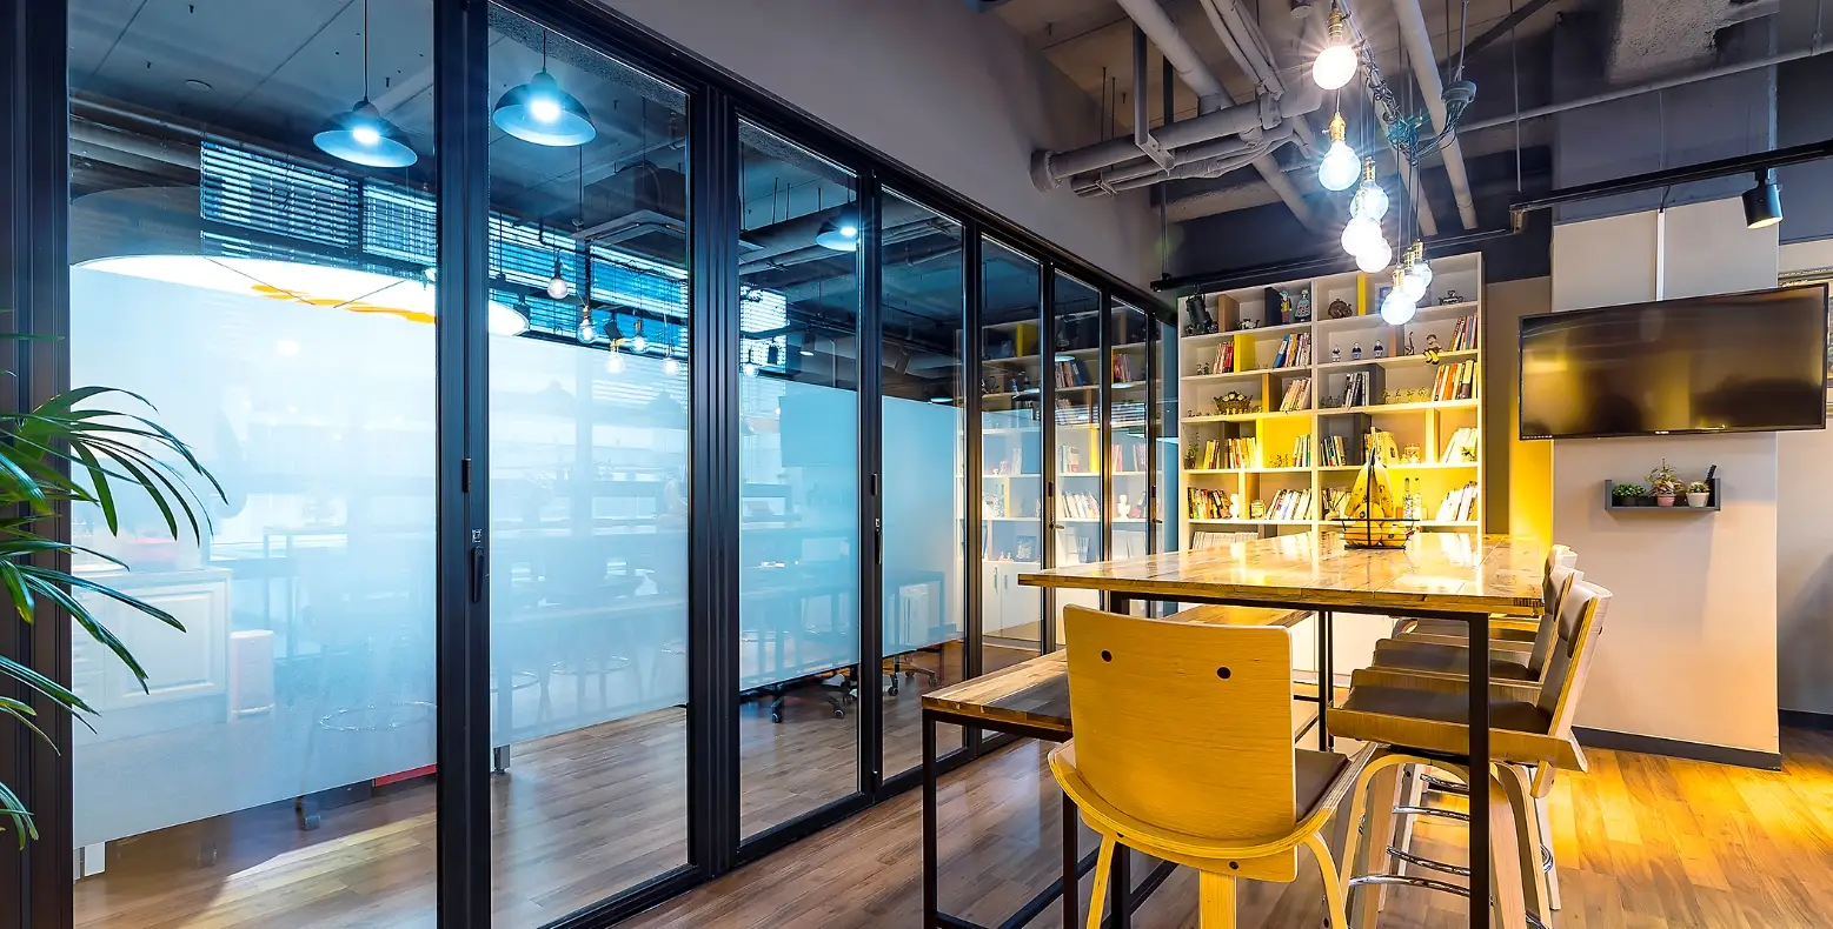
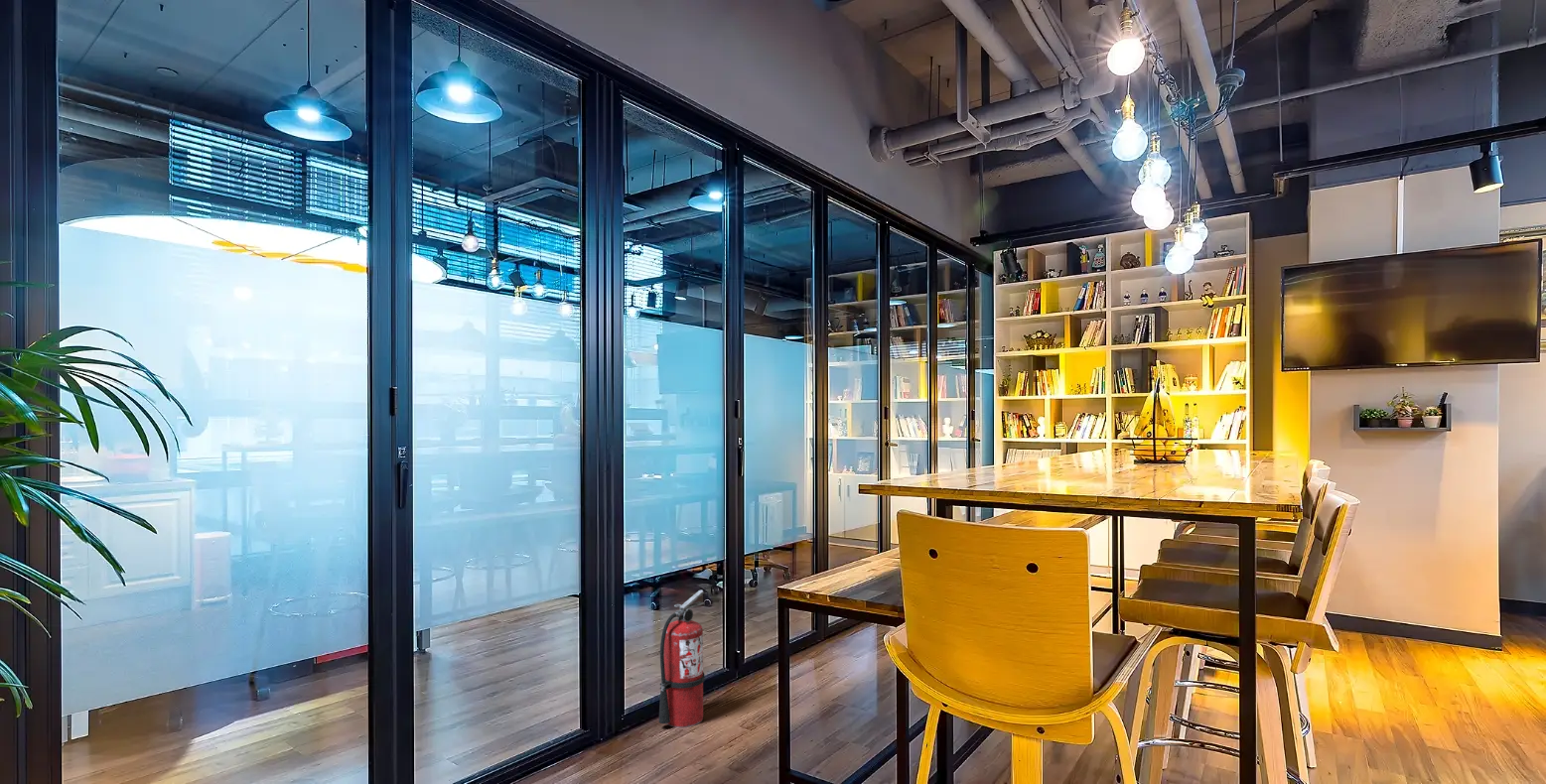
+ fire extinguisher [658,589,706,728]
